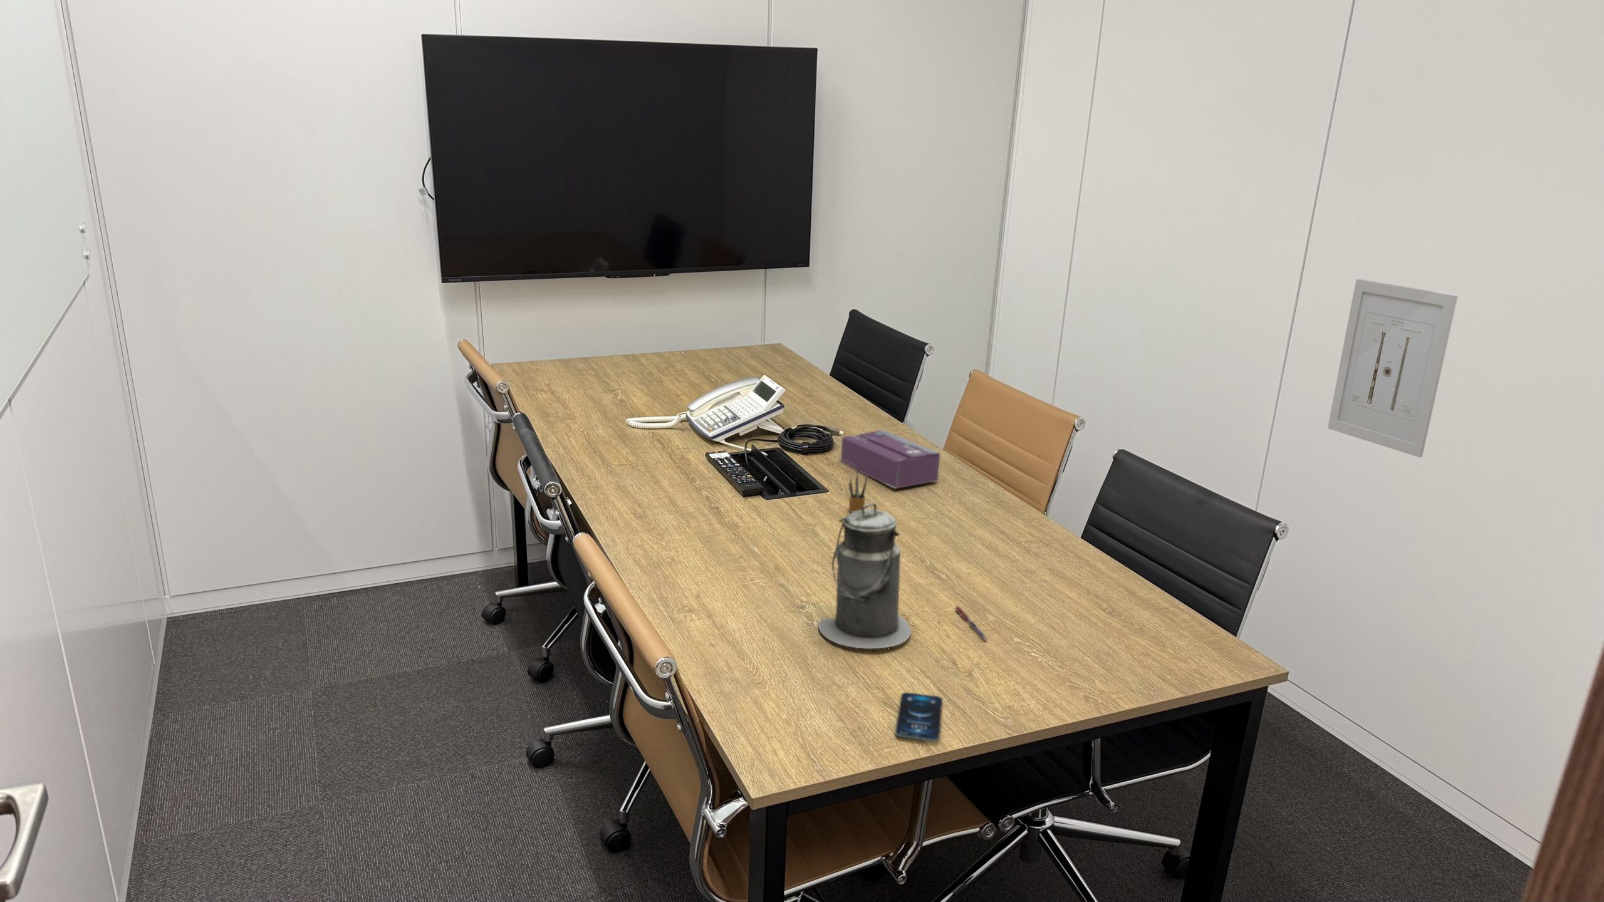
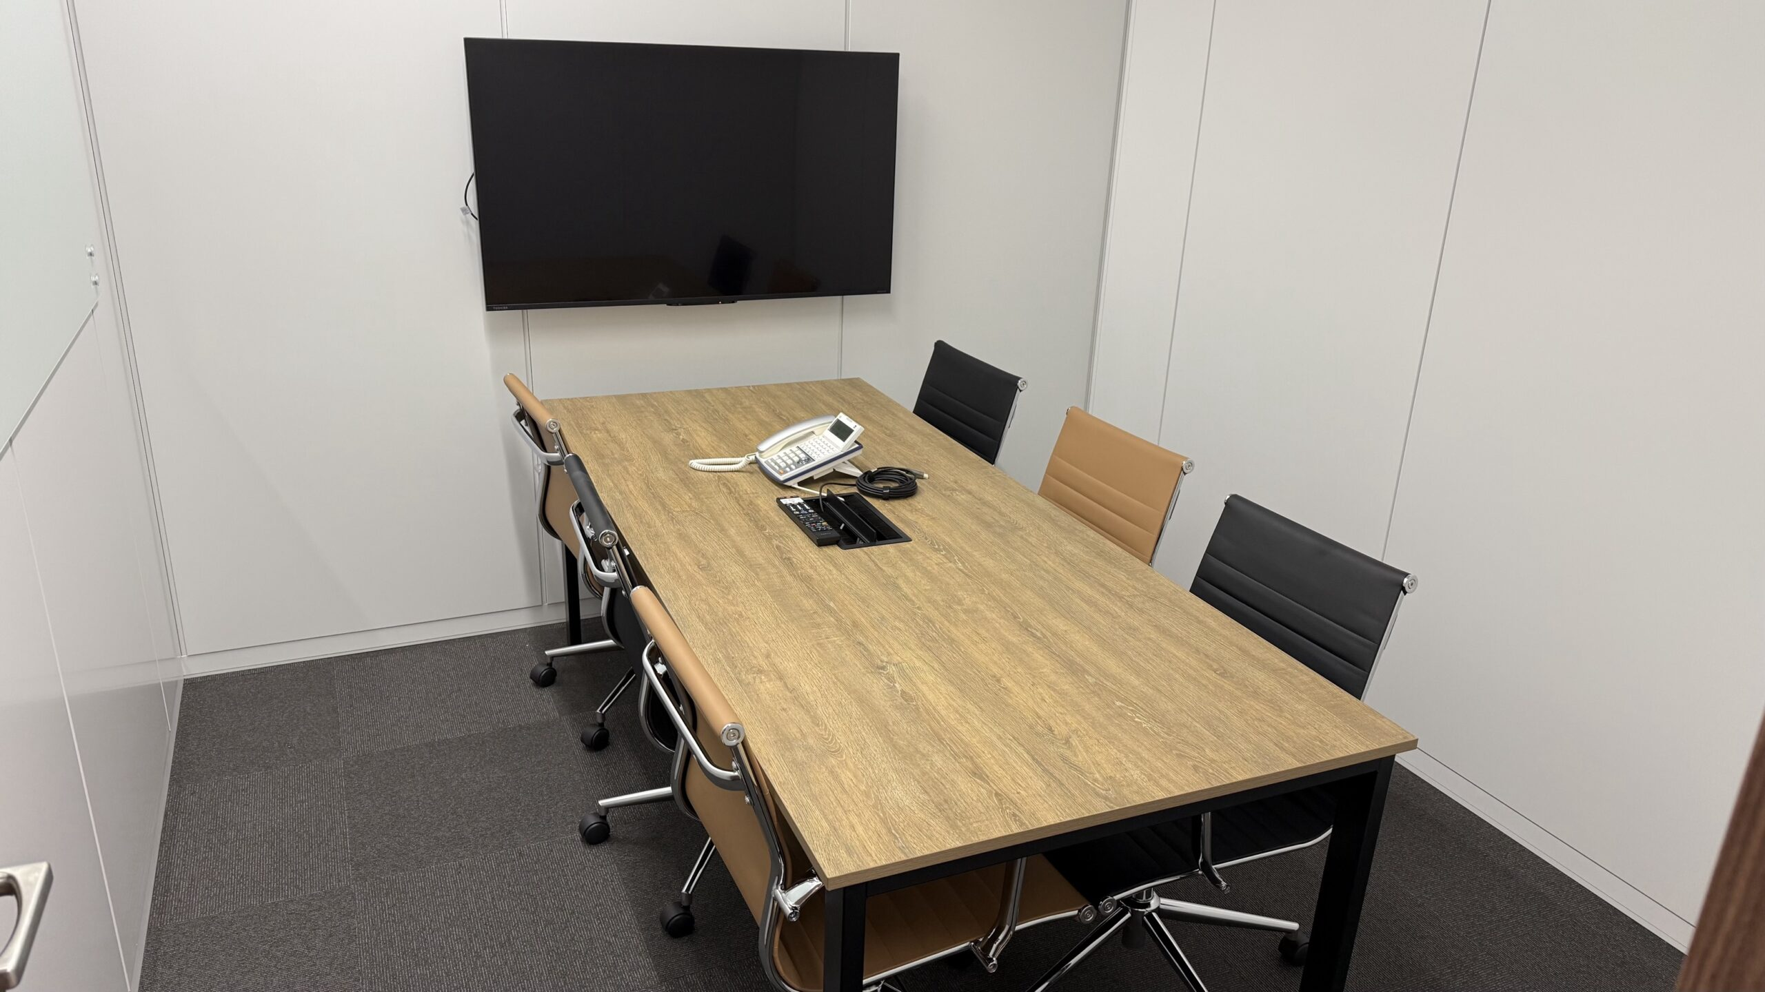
- wall art [1327,279,1459,458]
- smartphone [895,692,943,741]
- pencil box [848,471,868,513]
- tissue box [841,430,941,489]
- canister [817,502,912,649]
- pen [954,606,989,641]
